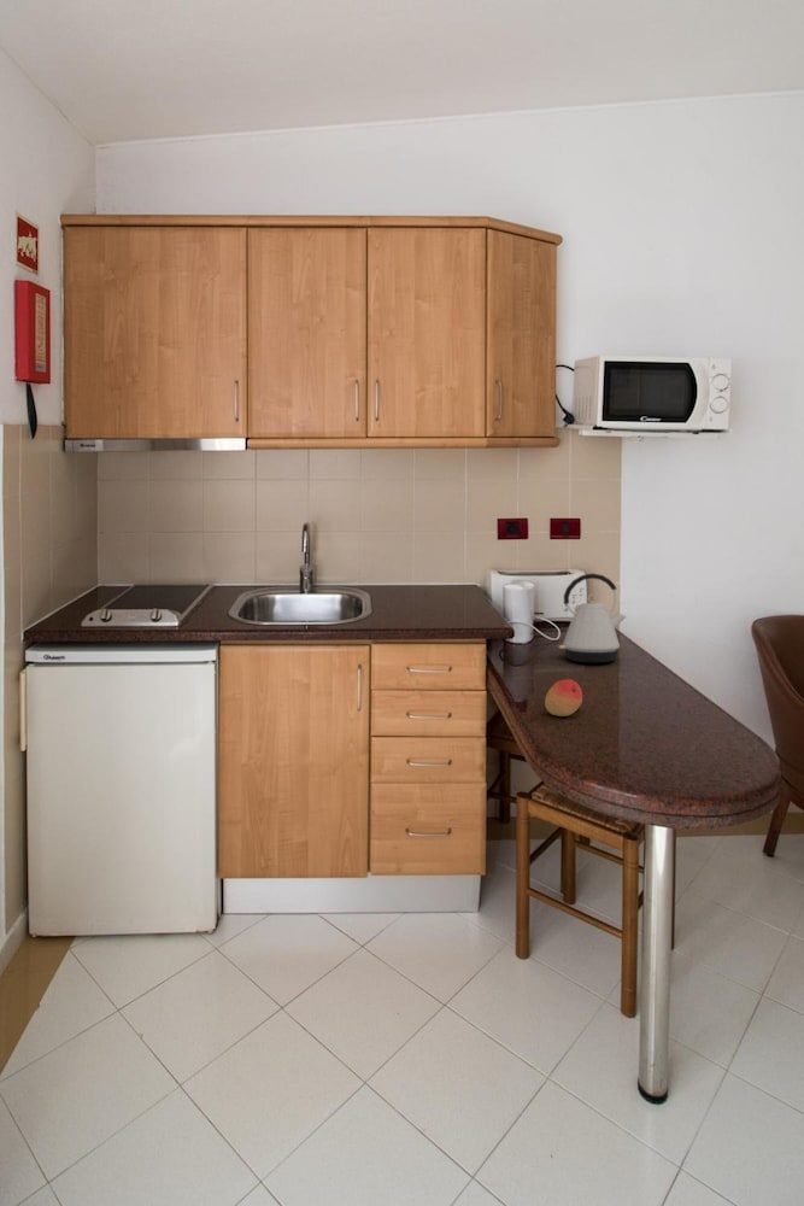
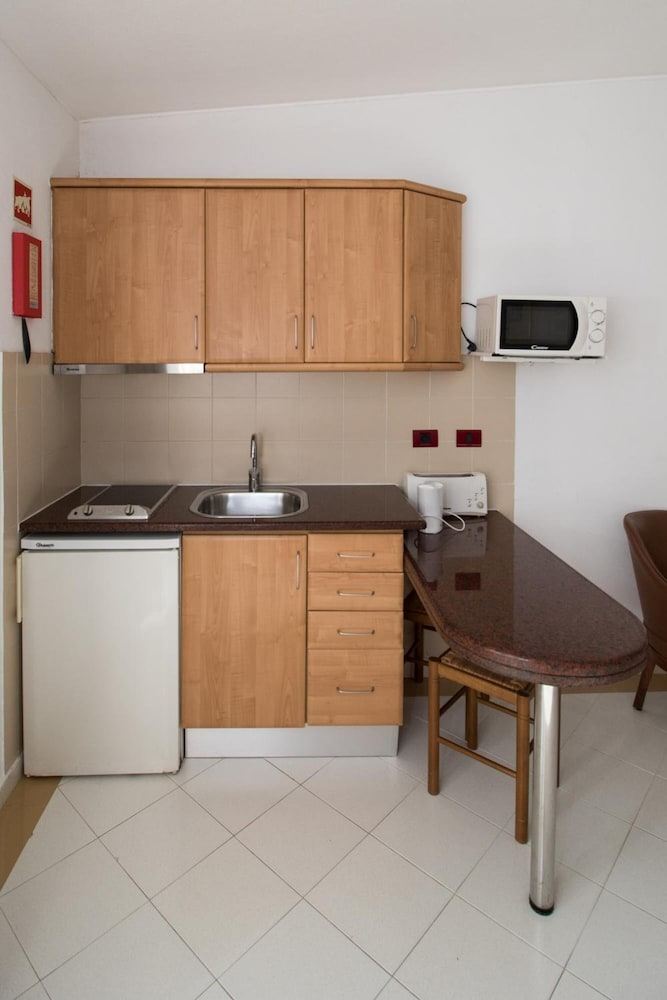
- fruit [544,678,583,718]
- kettle [558,573,628,663]
